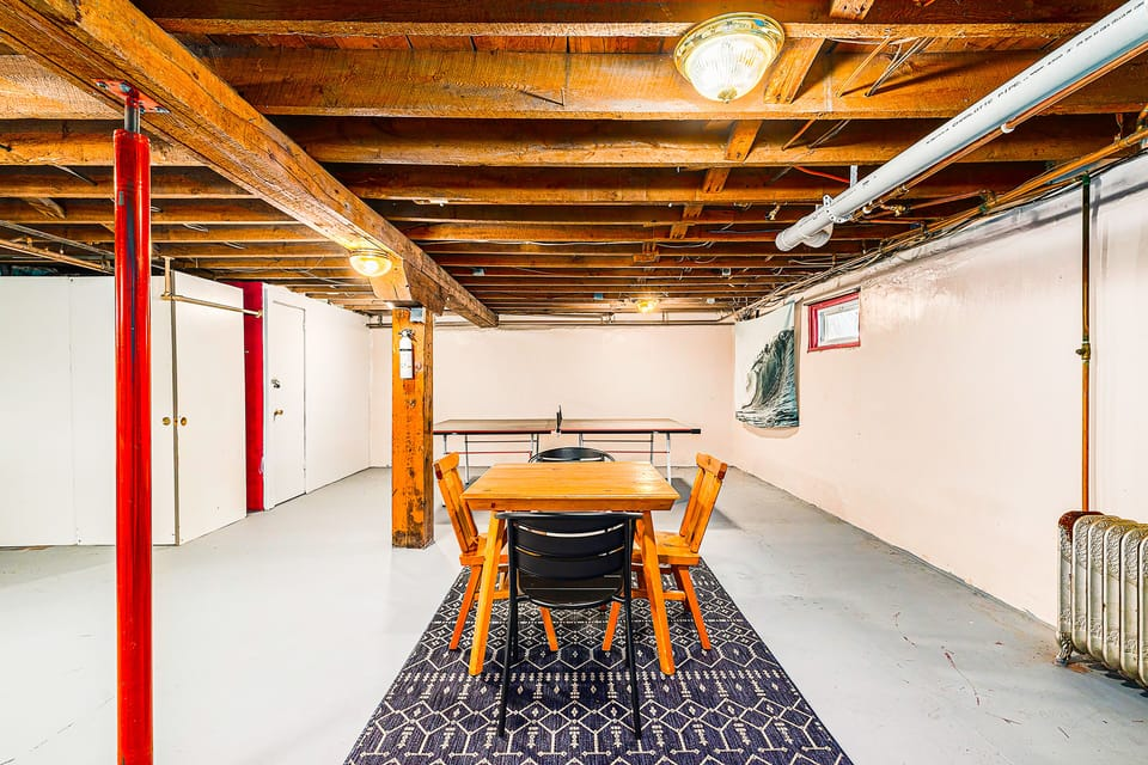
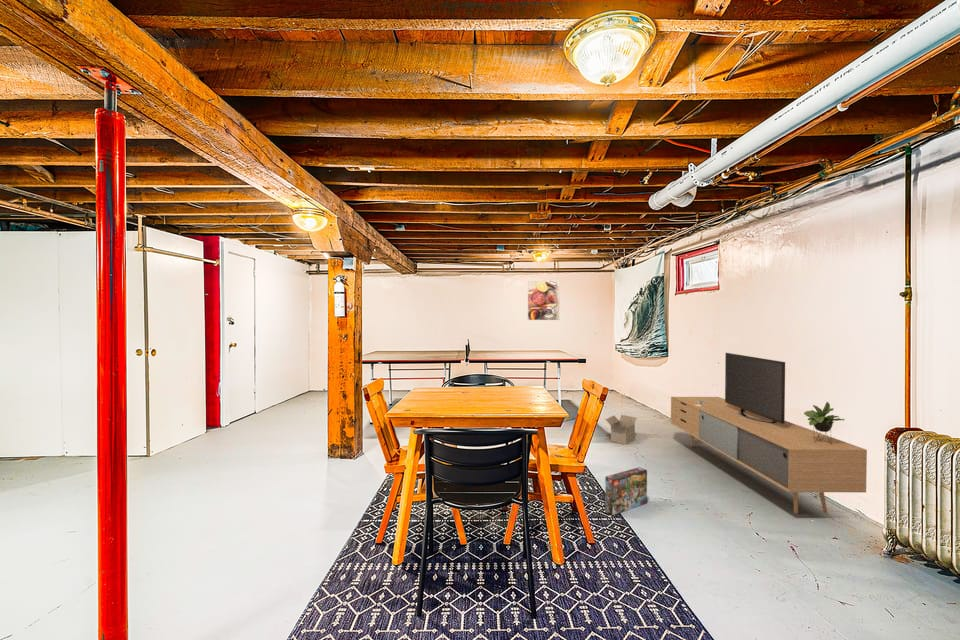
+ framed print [527,280,561,321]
+ cardboard box [605,414,637,445]
+ box [604,466,648,516]
+ media console [670,352,868,515]
